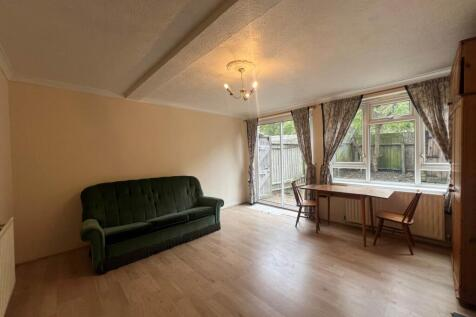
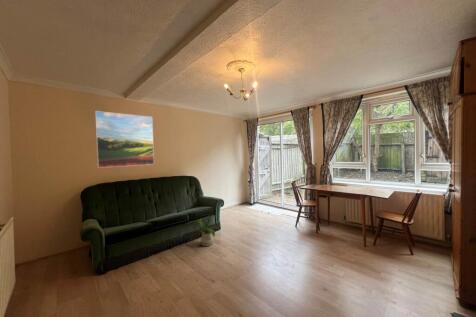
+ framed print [94,110,155,169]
+ house plant [191,214,222,247]
